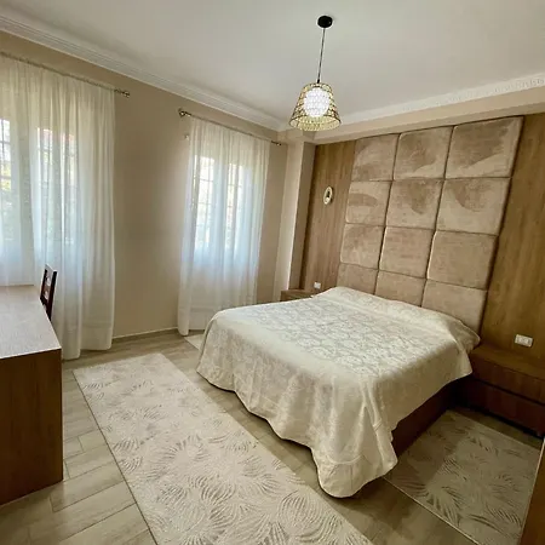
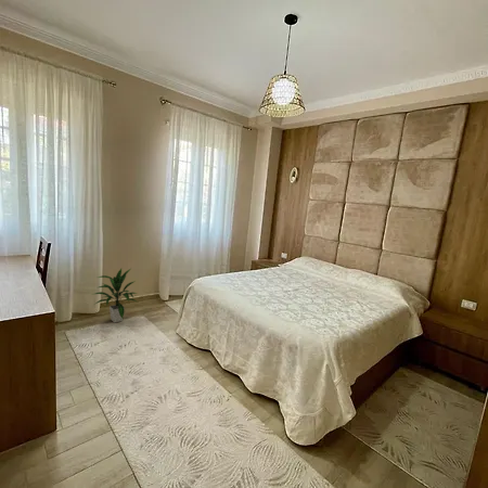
+ indoor plant [90,268,139,323]
